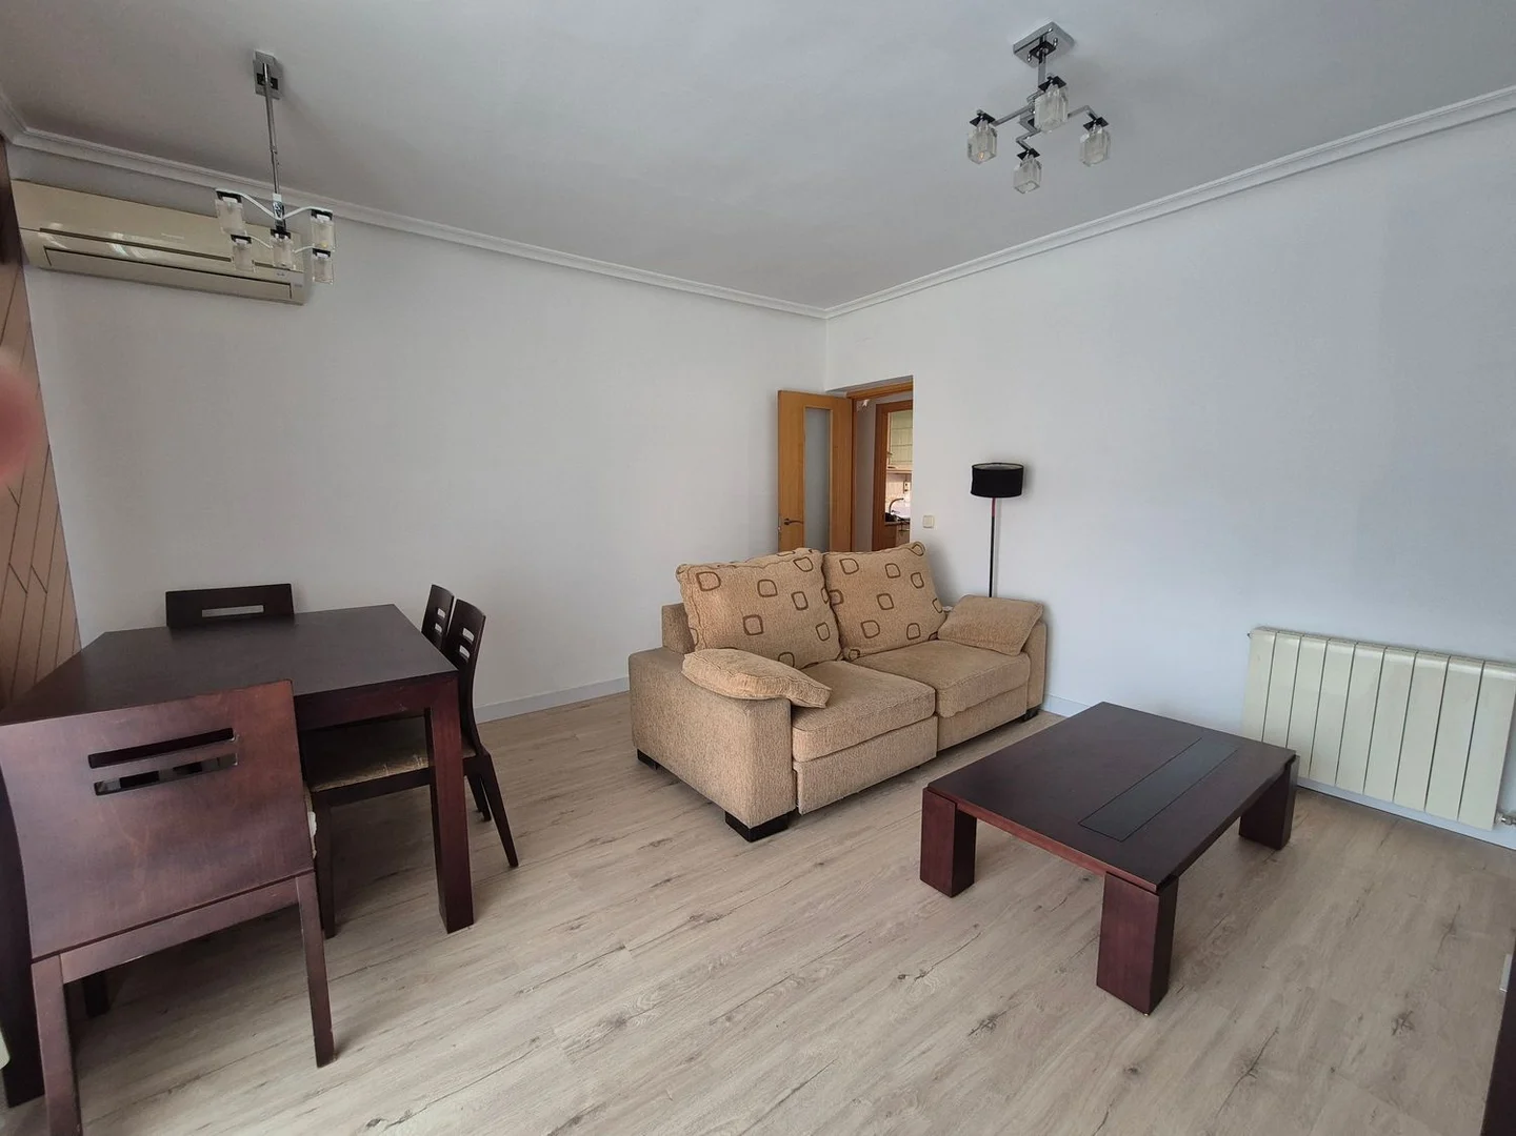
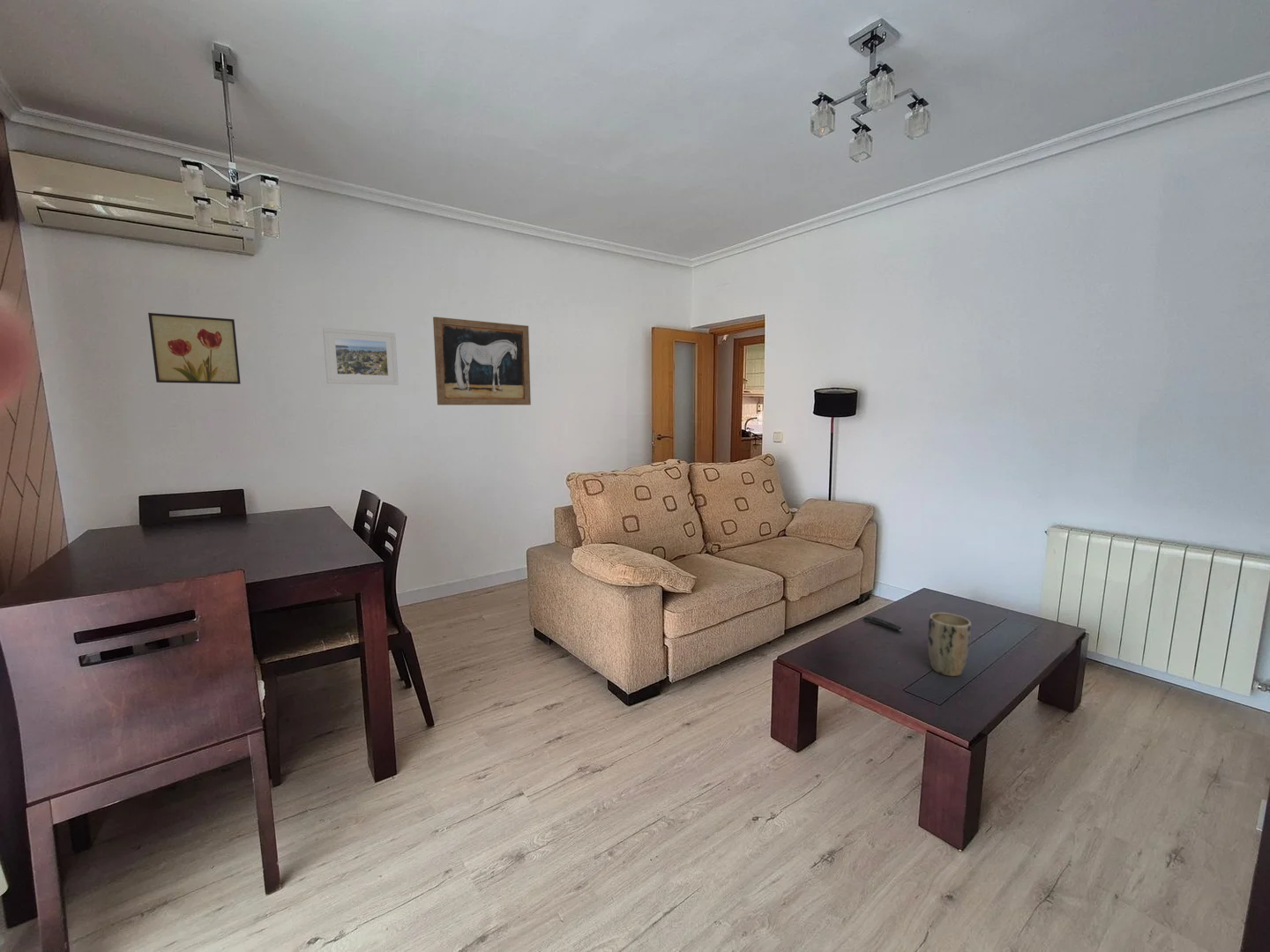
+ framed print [322,327,400,386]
+ remote control [863,615,903,633]
+ wall art [147,312,242,385]
+ plant pot [927,612,972,677]
+ wall art [432,316,532,405]
